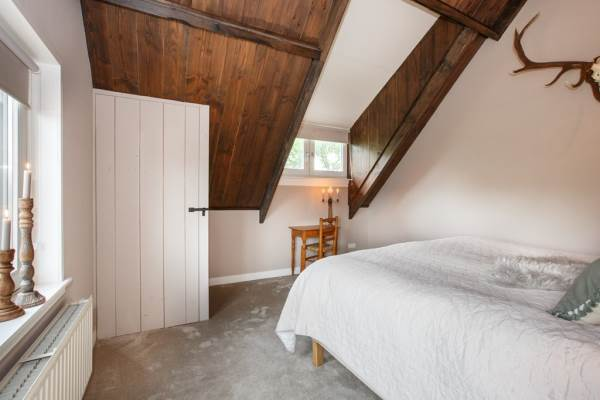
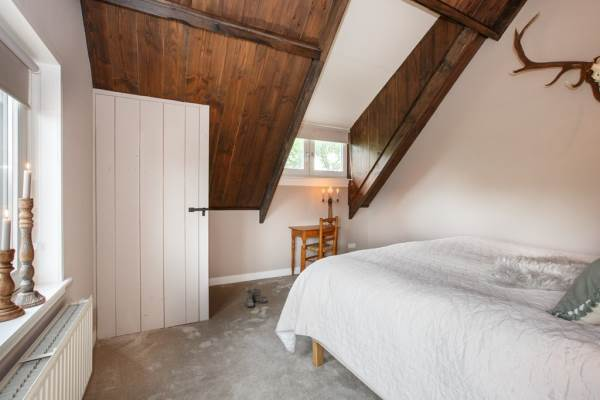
+ boots [245,287,268,308]
